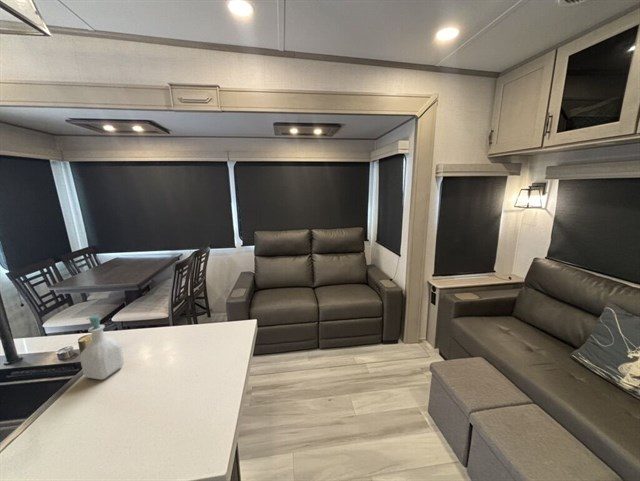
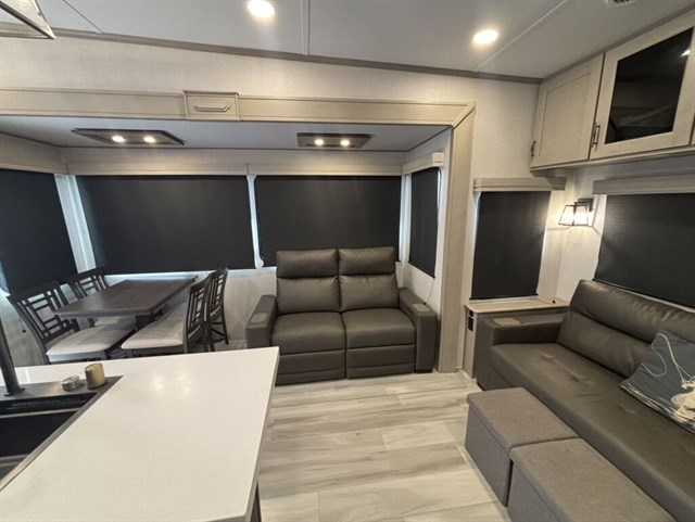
- soap bottle [79,314,125,381]
